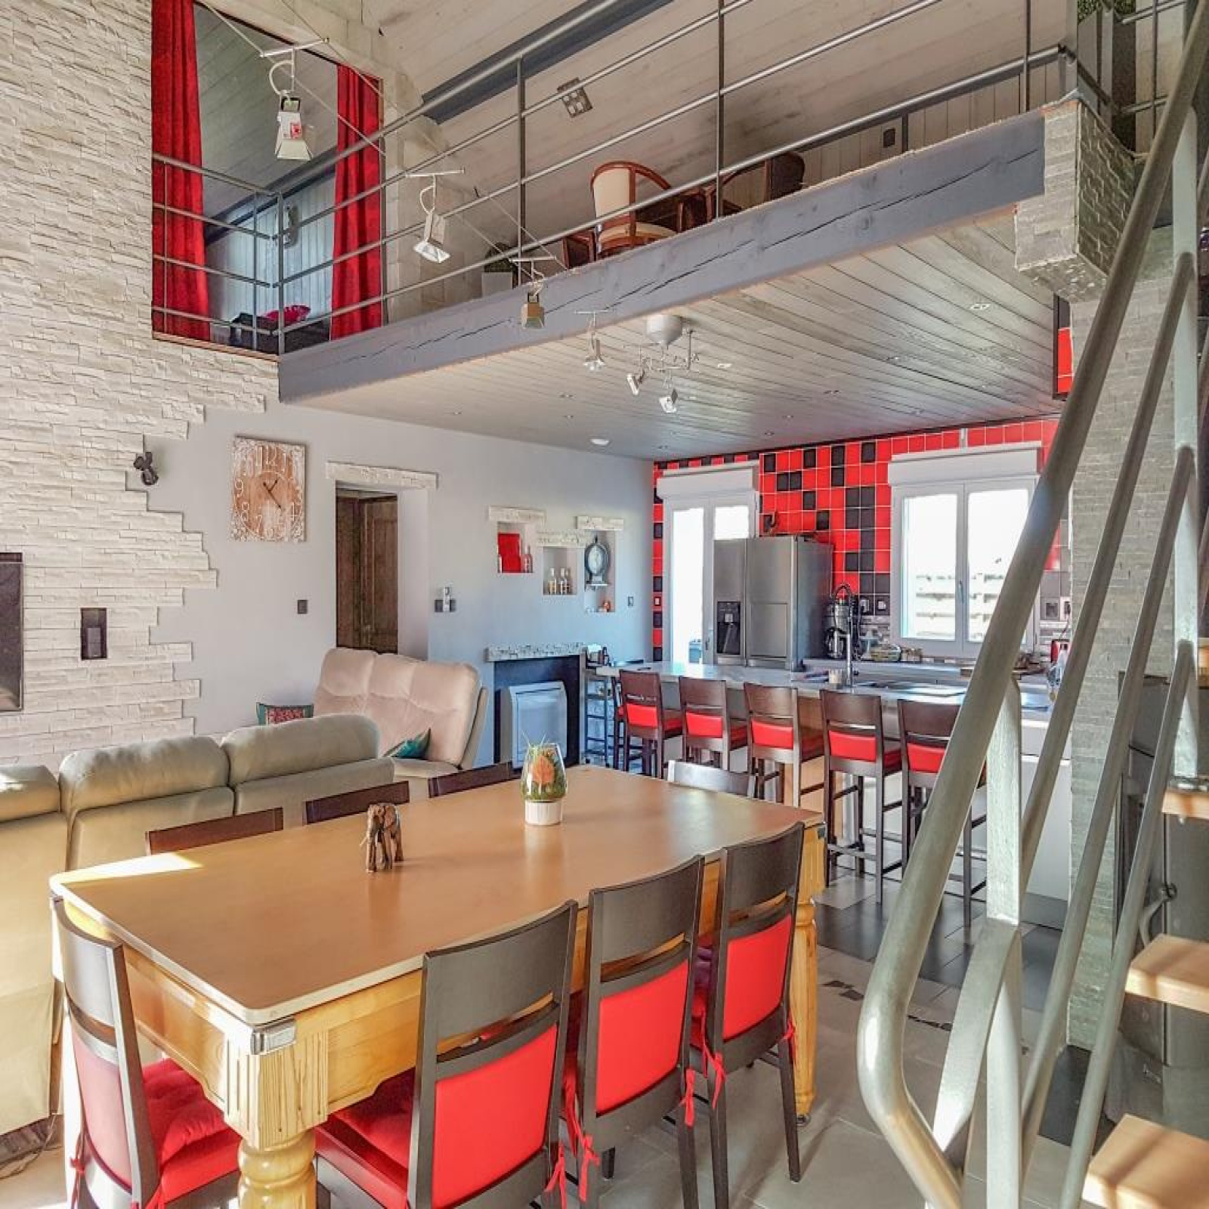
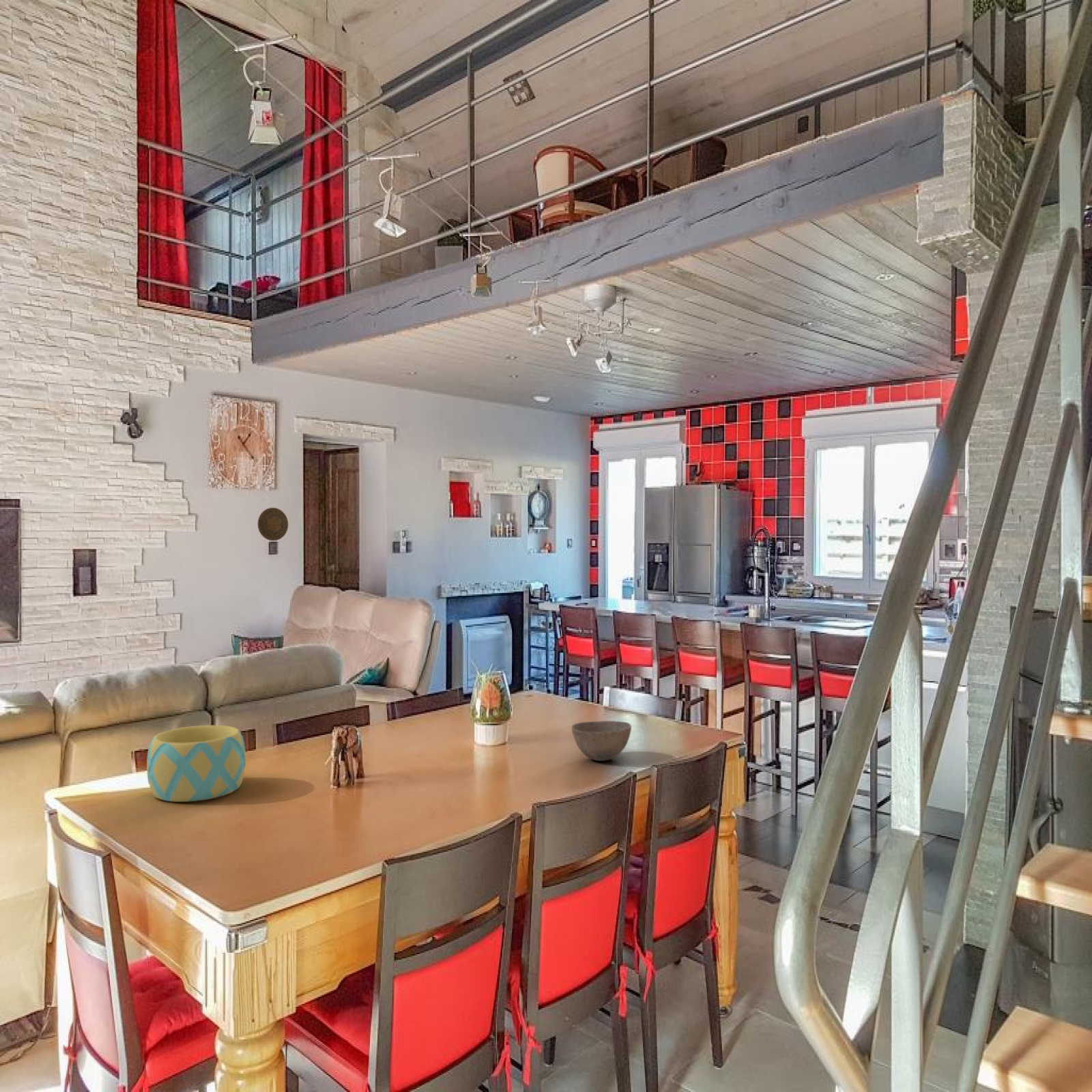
+ bowl [146,725,246,803]
+ bowl [571,720,632,762]
+ decorative plate [257,507,289,541]
